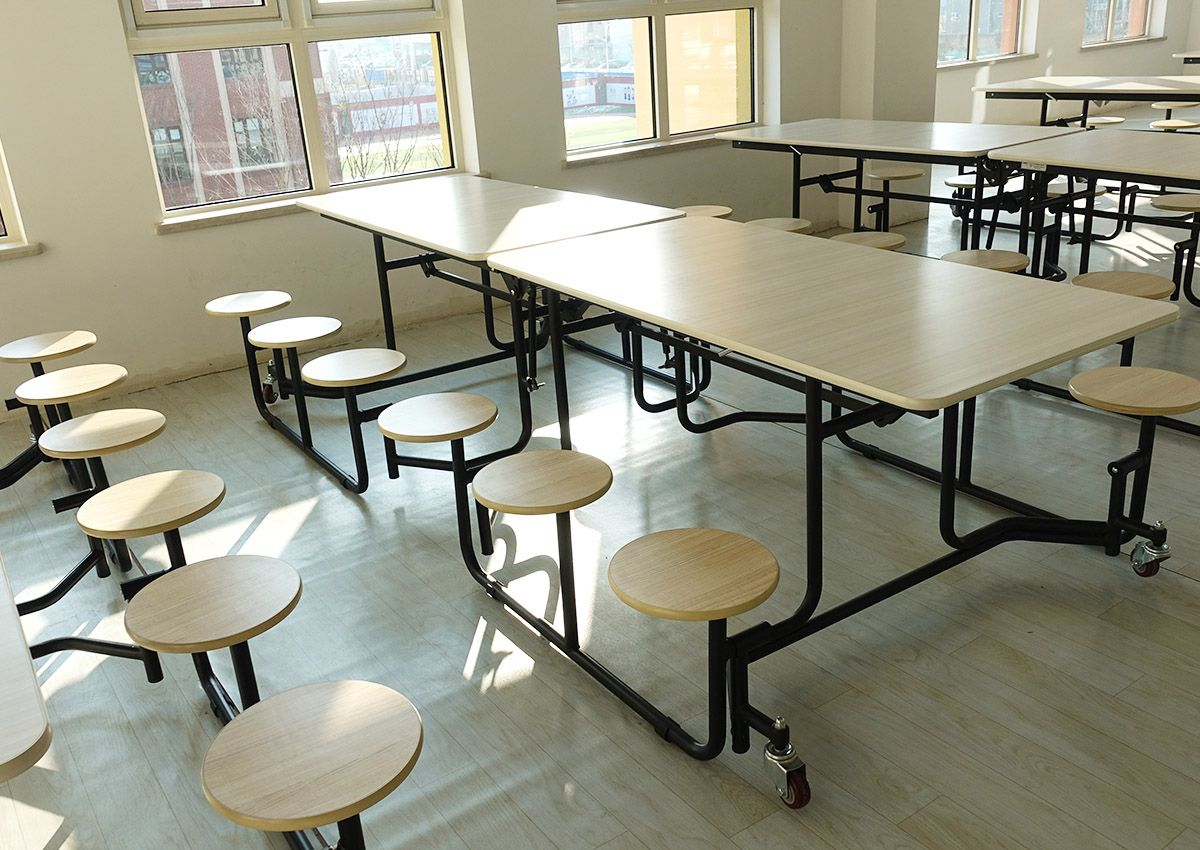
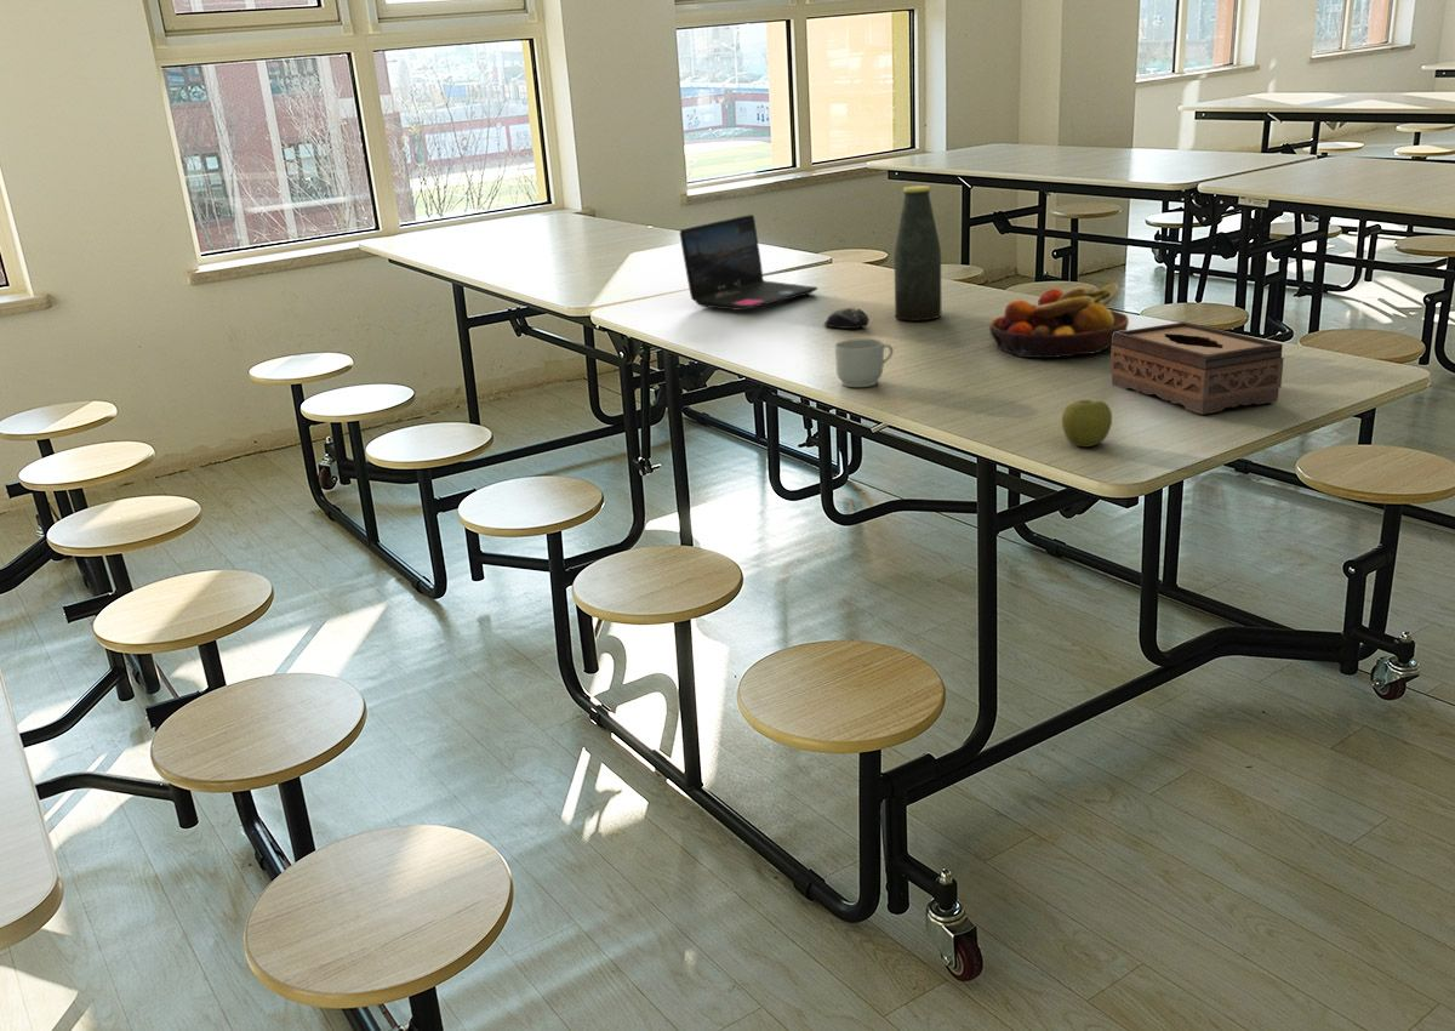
+ laptop [679,213,820,312]
+ computer mouse [823,307,871,330]
+ bottle [894,184,942,321]
+ apple [1061,399,1113,448]
+ mug [834,337,895,388]
+ tissue box [1109,320,1285,416]
+ fruit bowl [988,281,1130,359]
